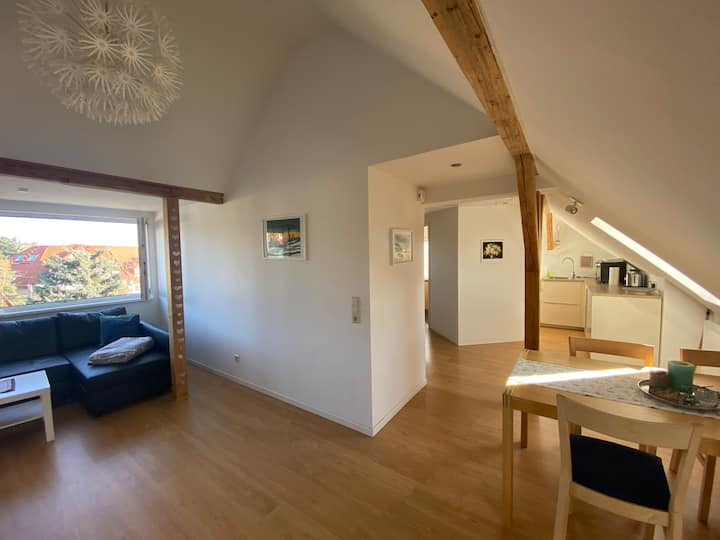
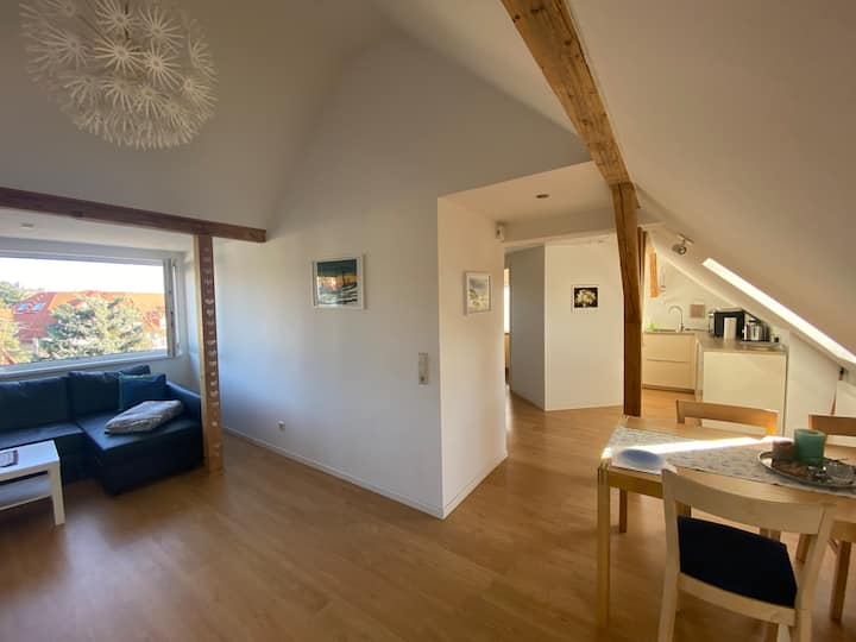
+ plate [610,445,679,476]
